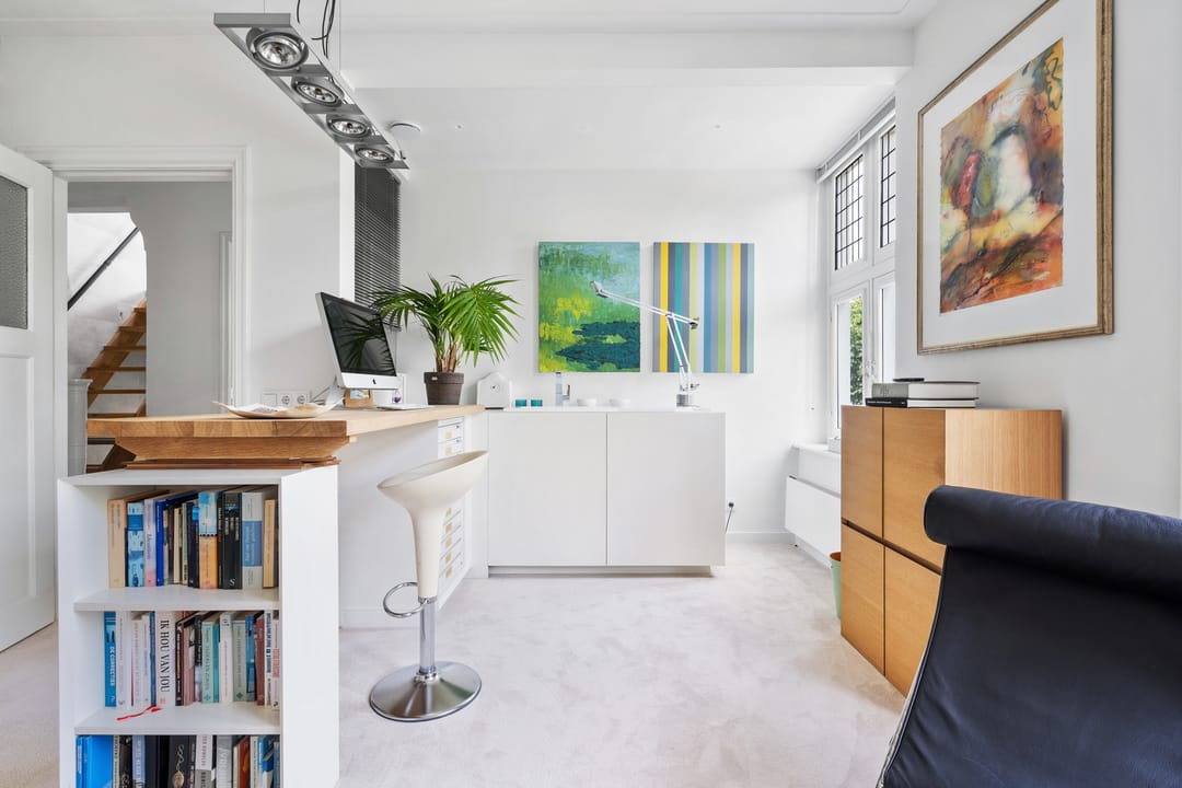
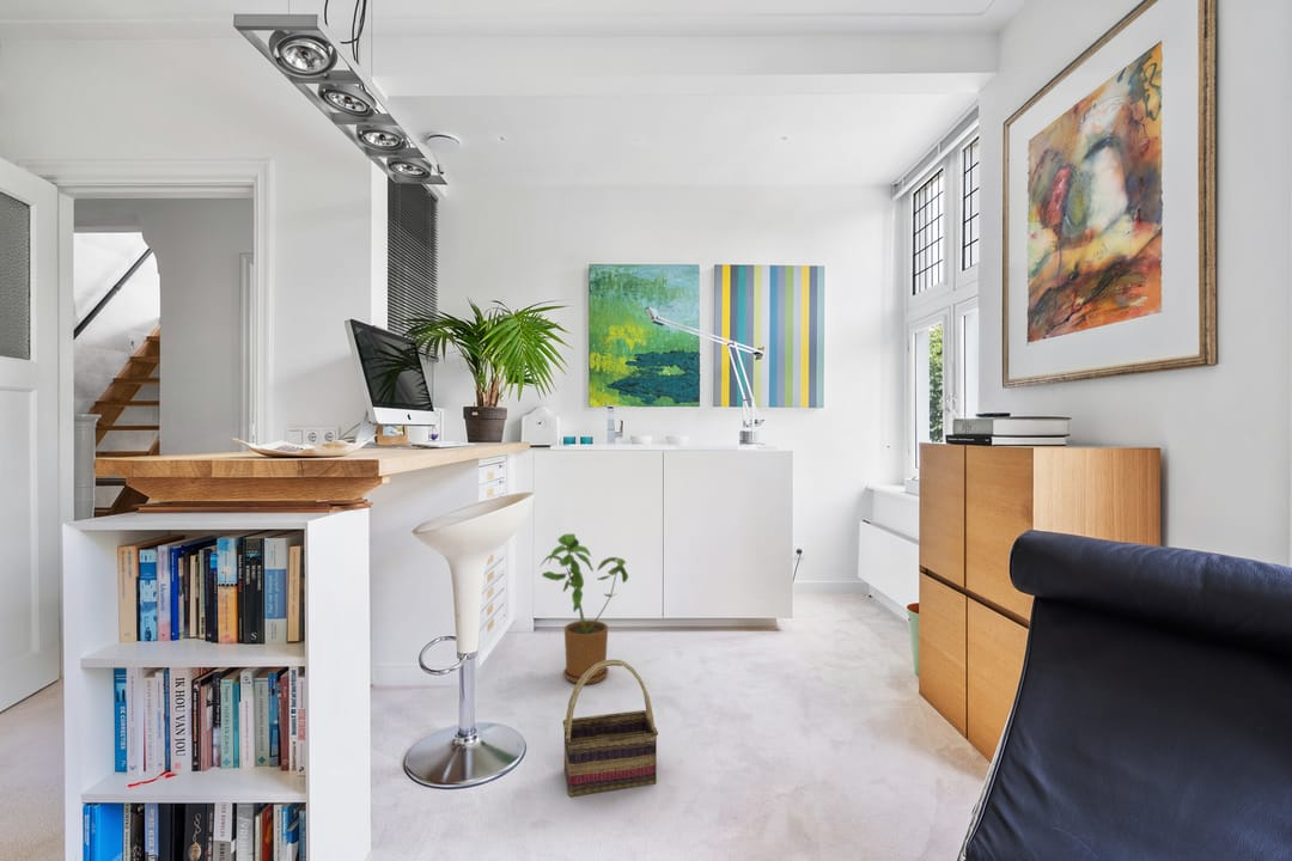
+ basket [562,659,659,798]
+ house plant [538,532,629,685]
